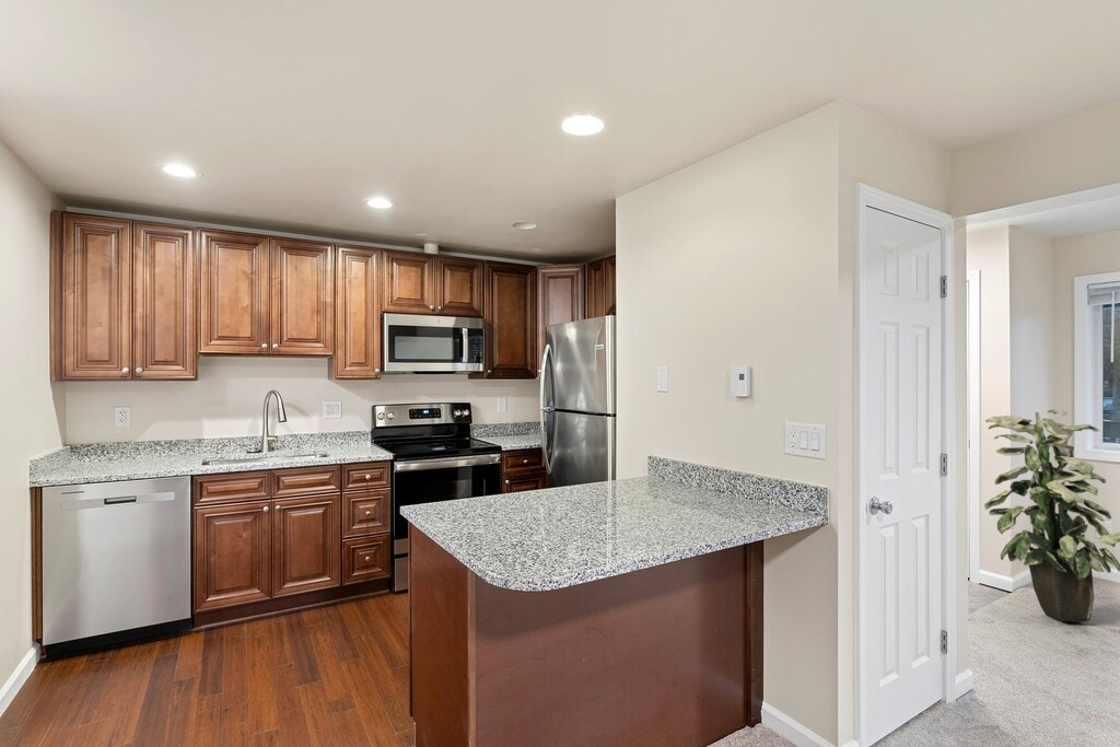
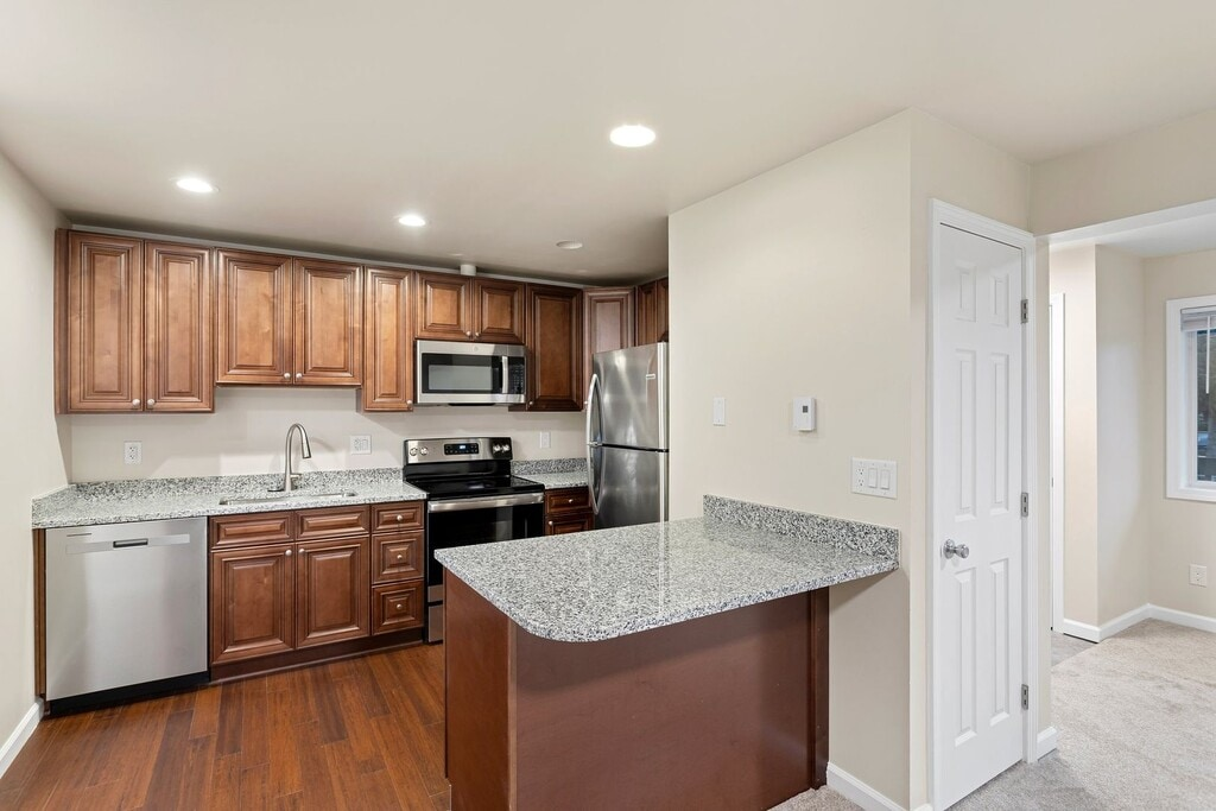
- indoor plant [983,408,1120,622]
